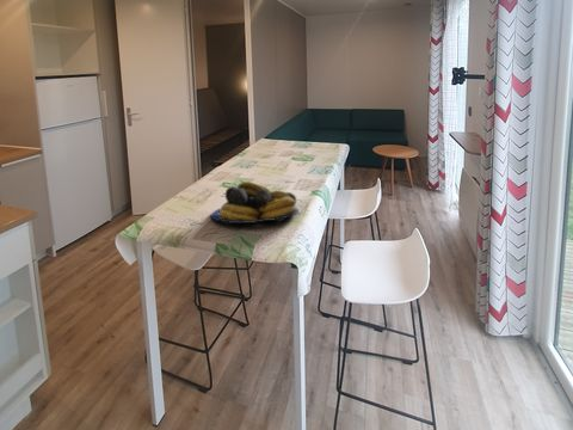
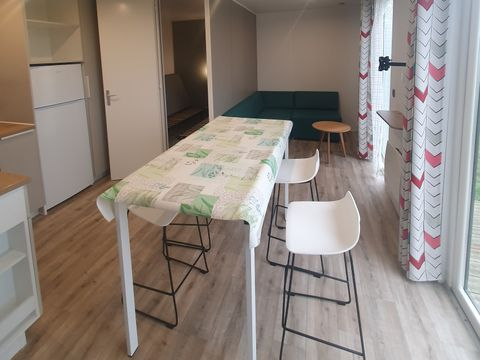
- fruit bowl [209,180,300,225]
